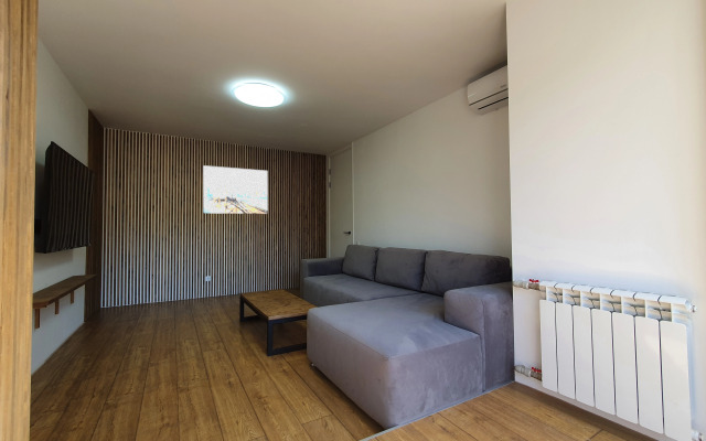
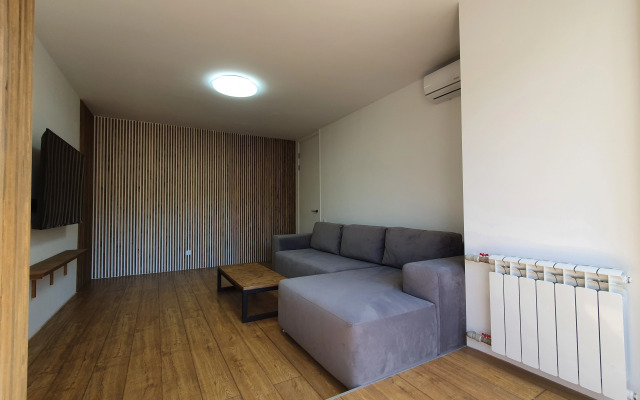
- wall art [202,164,269,215]
